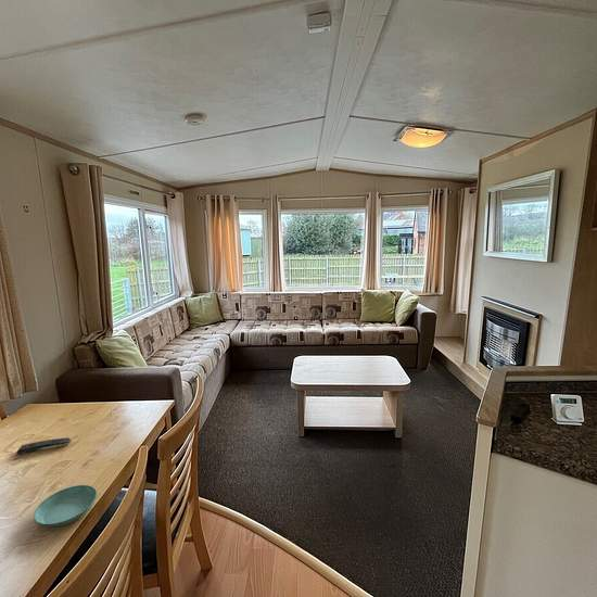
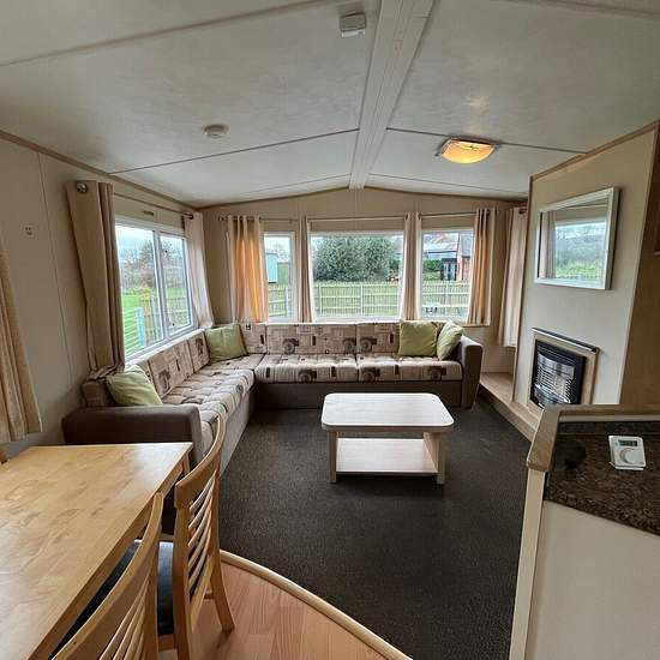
- saucer [33,484,98,528]
- remote control [16,436,73,456]
